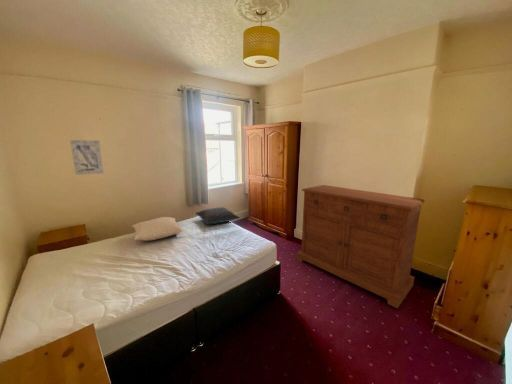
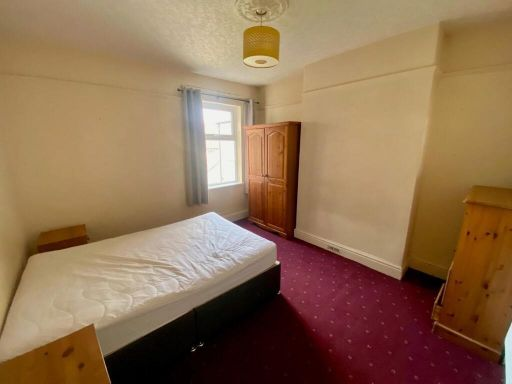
- pillow [194,206,241,225]
- pillow [131,216,183,242]
- sideboard [295,184,426,309]
- wall art [69,139,105,176]
